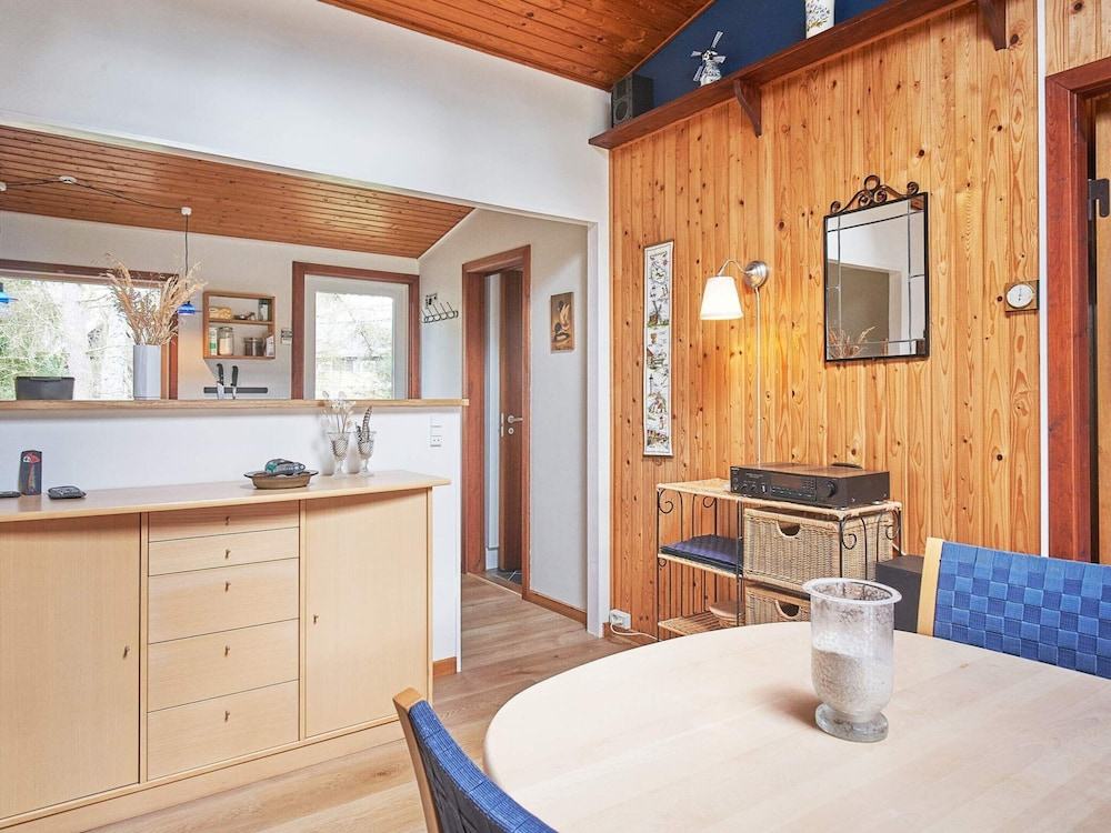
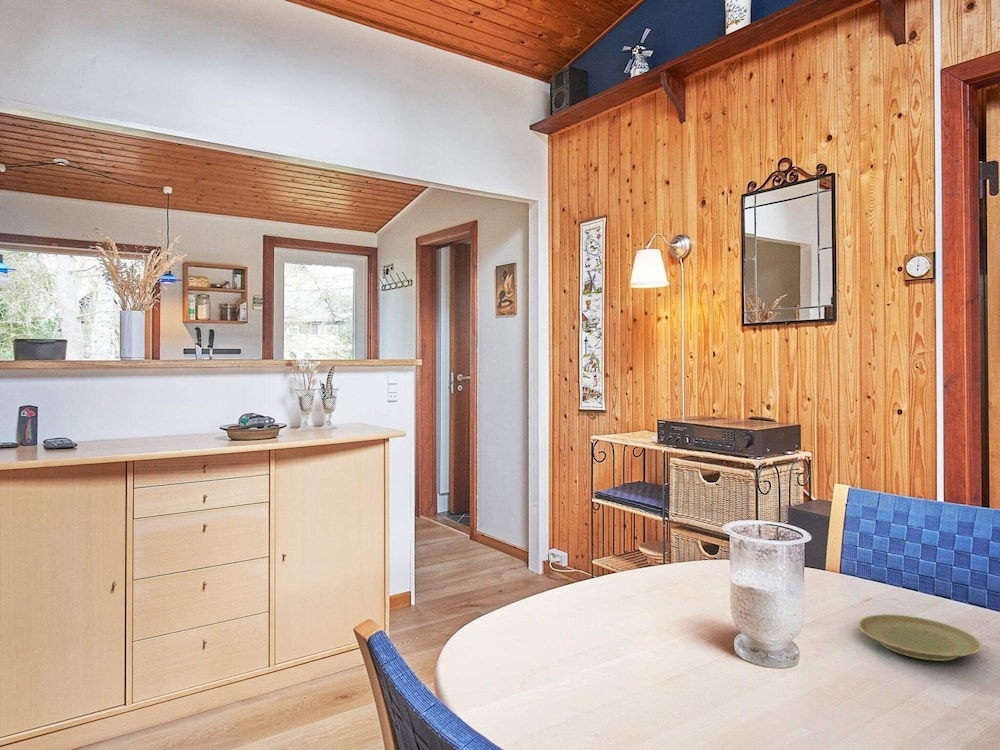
+ plate [857,613,983,662]
